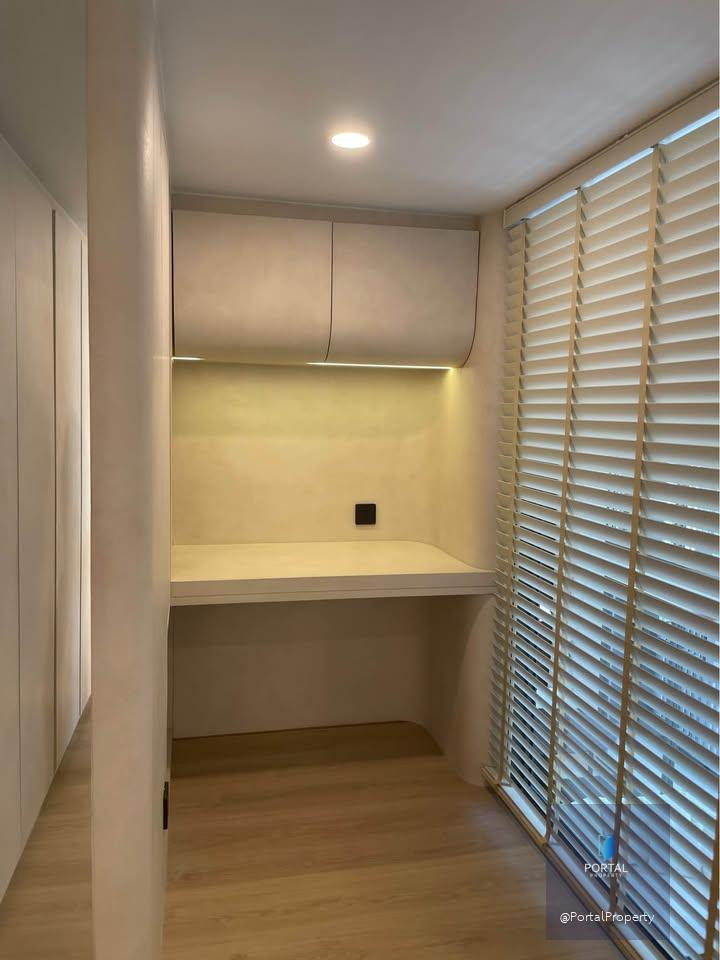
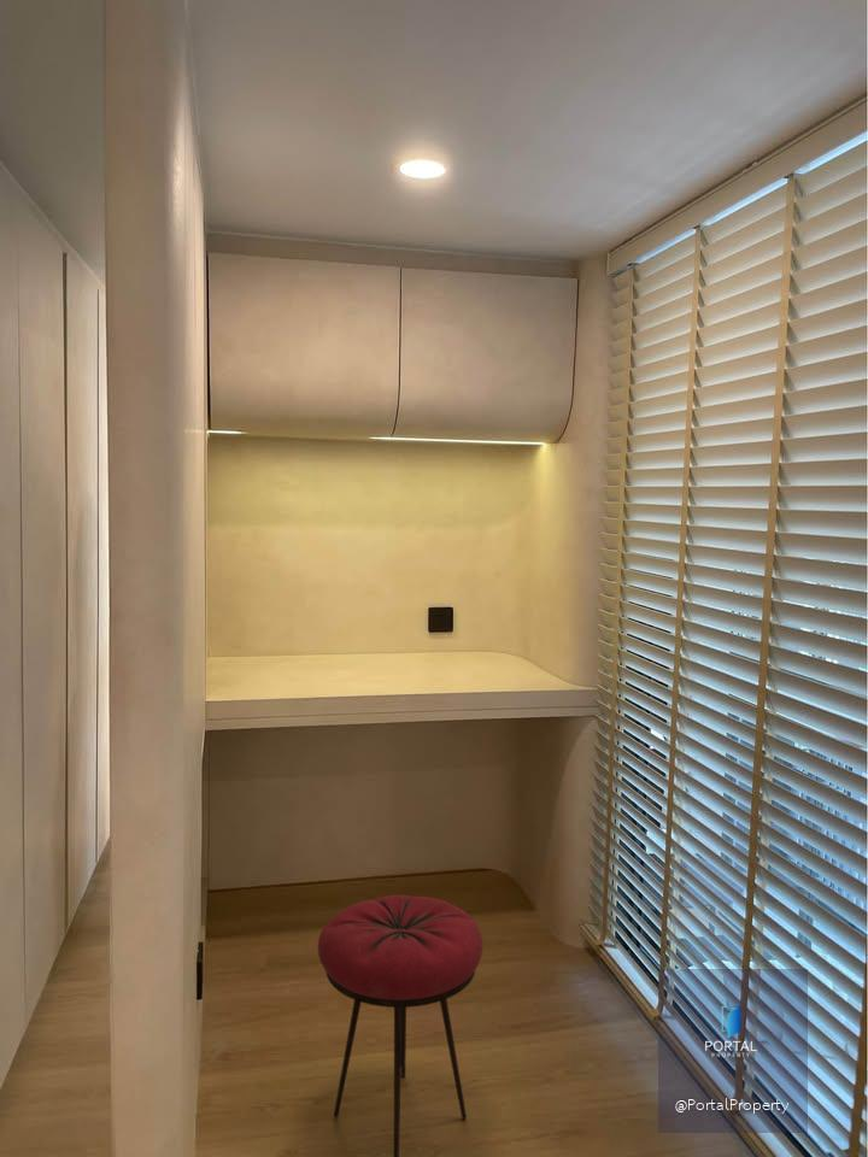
+ stool [317,894,483,1157]
